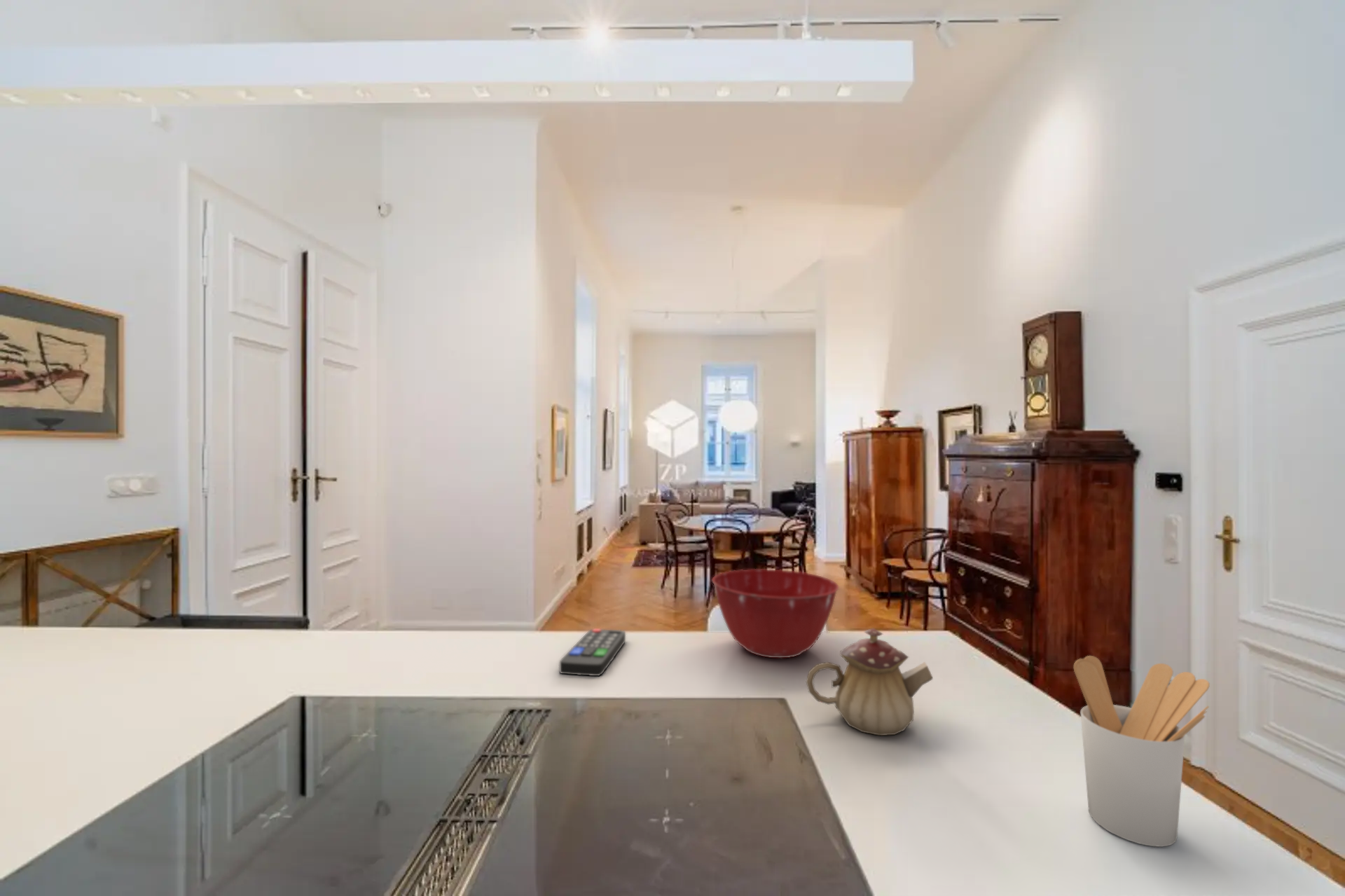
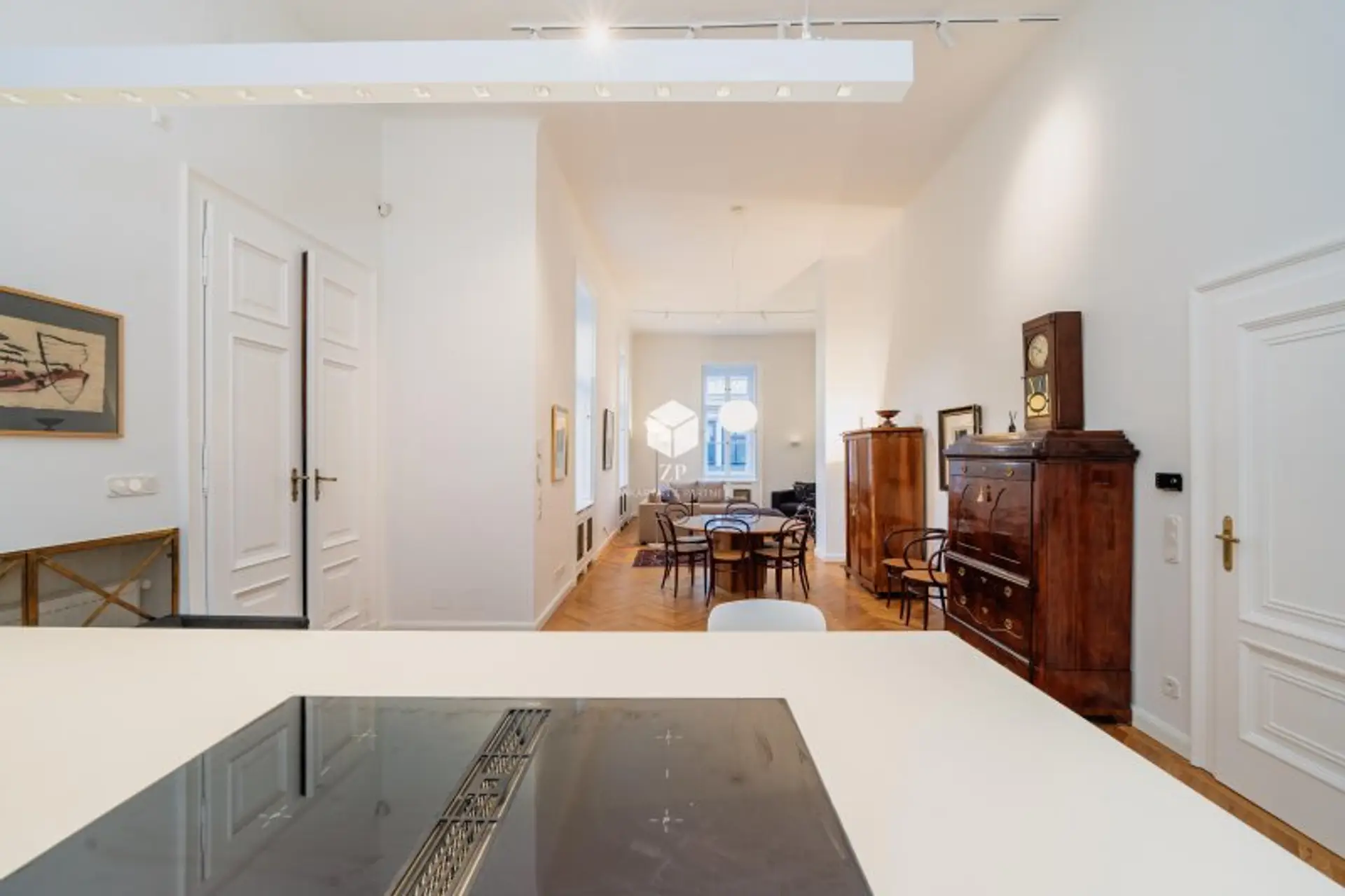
- teapot [806,628,933,736]
- mixing bowl [712,569,839,659]
- utensil holder [1073,655,1211,848]
- remote control [559,628,626,677]
